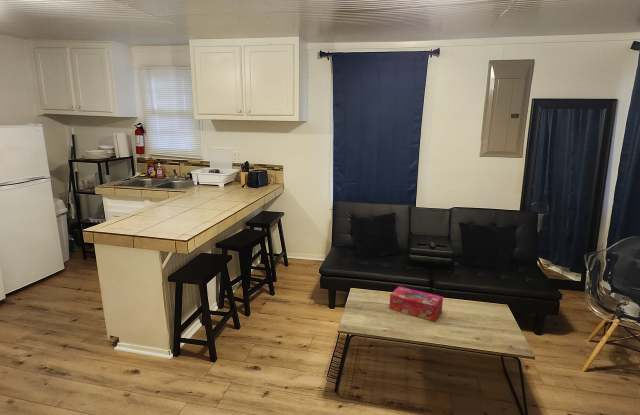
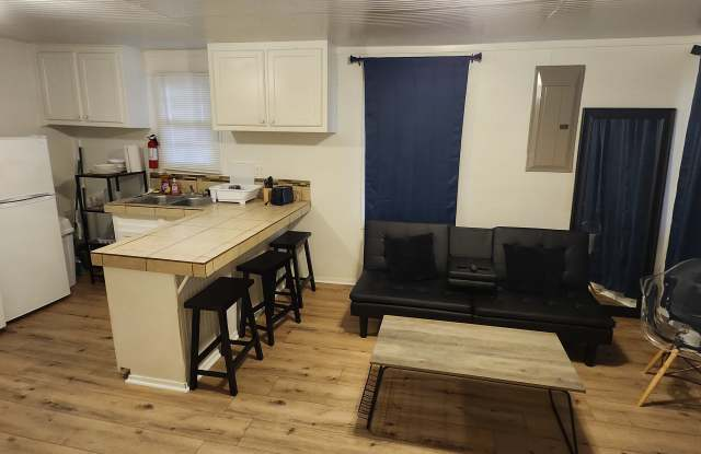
- tissue box [388,286,444,322]
